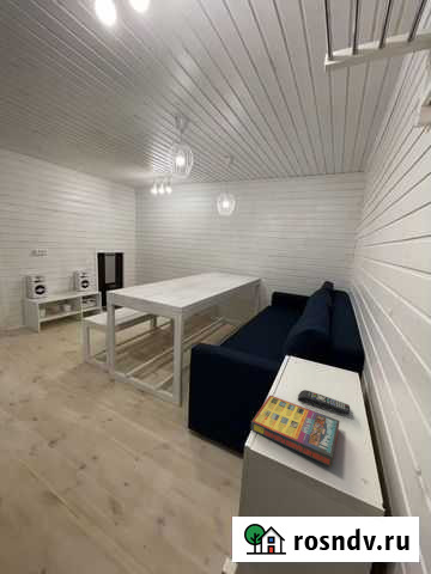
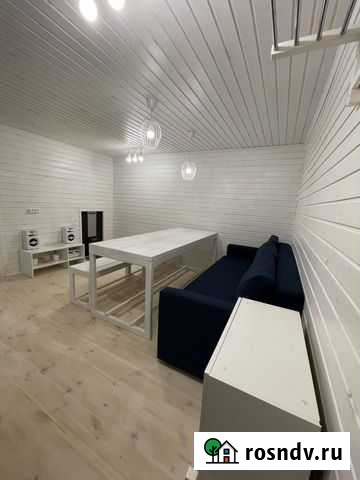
- remote control [297,389,351,416]
- game compilation box [250,395,340,469]
